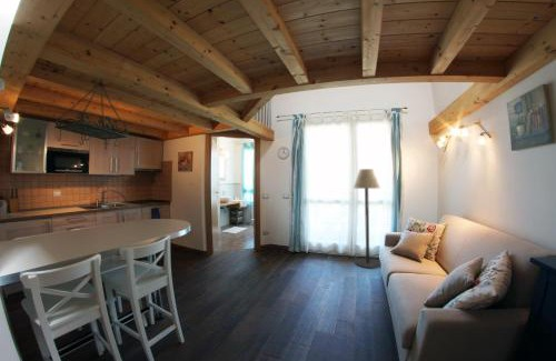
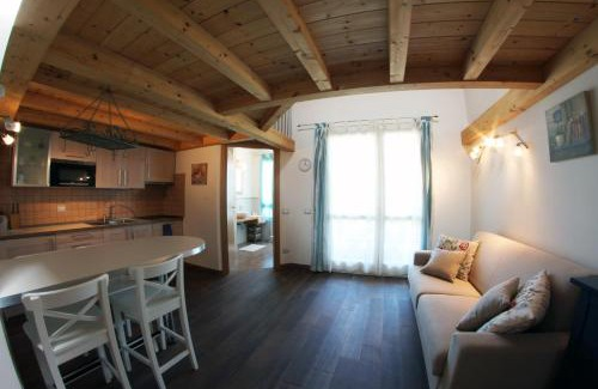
- floor lamp [353,168,381,270]
